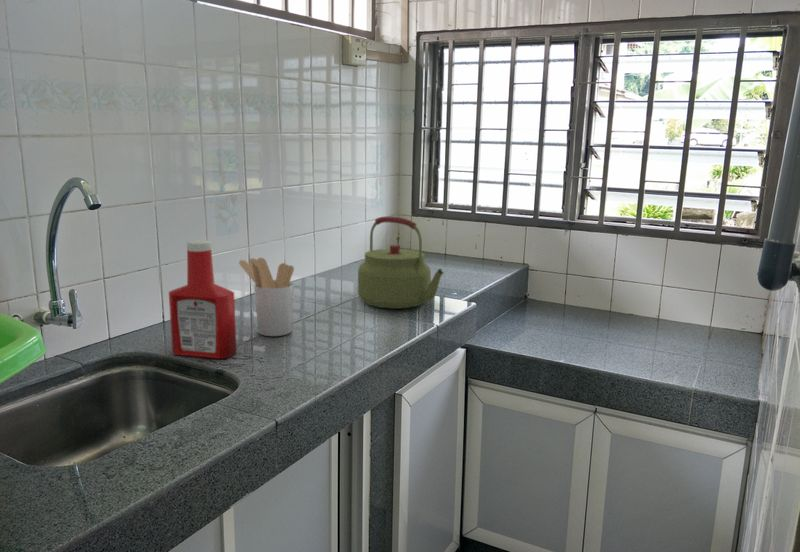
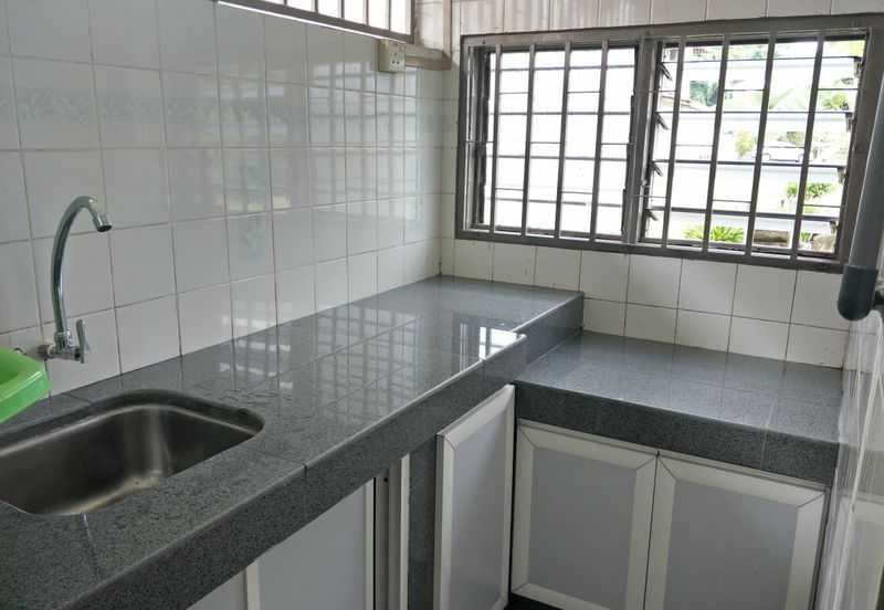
- soap bottle [168,239,238,360]
- utensil holder [238,257,295,337]
- kettle [357,216,445,310]
